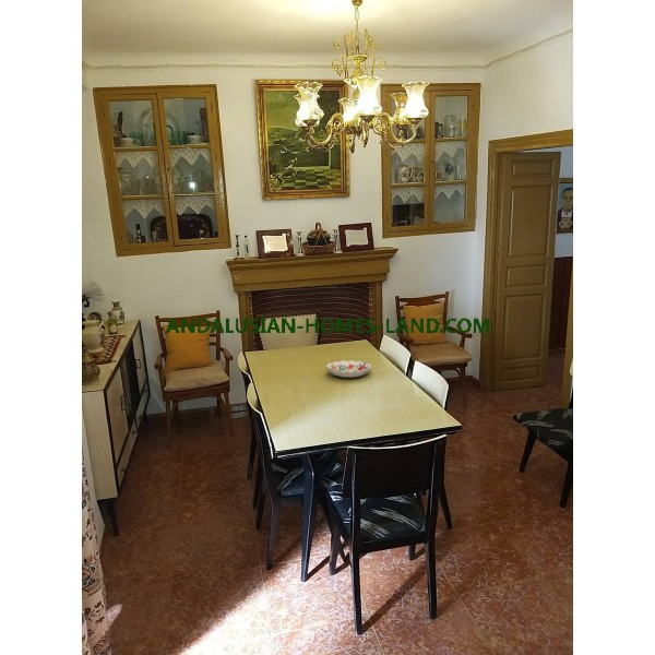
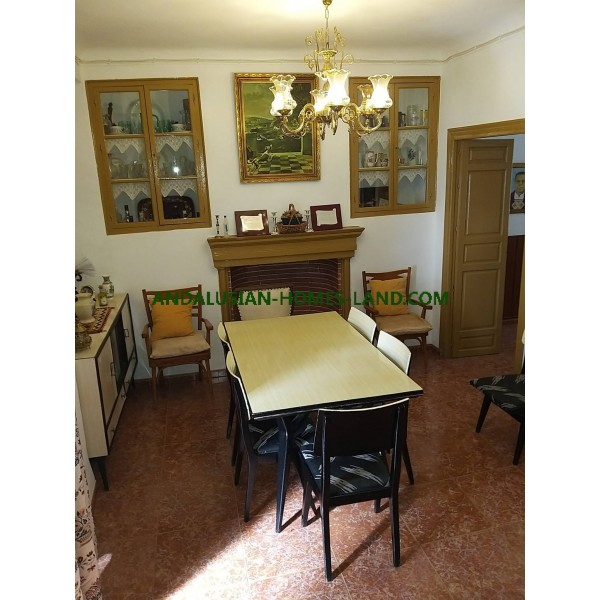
- decorative bowl [325,359,372,379]
